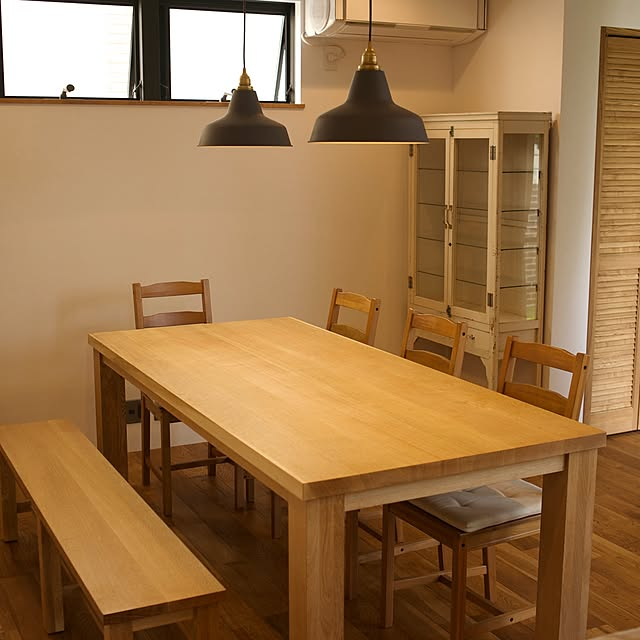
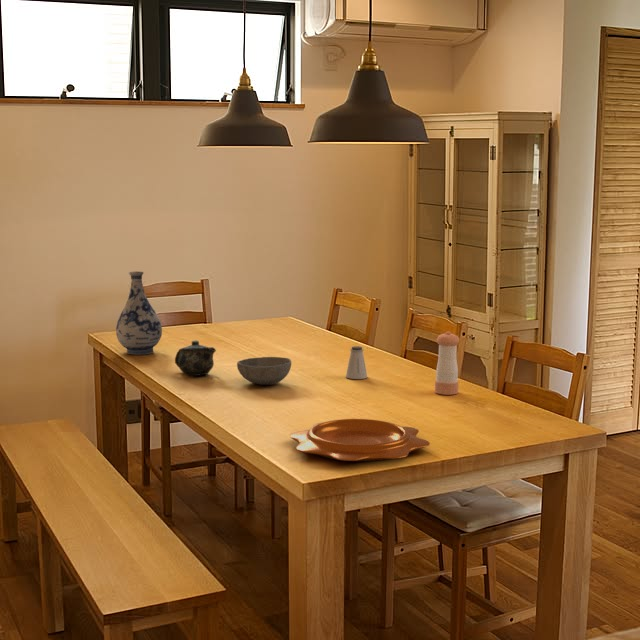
+ decorative bowl [289,418,431,463]
+ chinaware [174,339,217,377]
+ vase [115,270,163,356]
+ bowl [236,356,292,386]
+ saltshaker [345,345,368,380]
+ pepper shaker [434,331,460,396]
